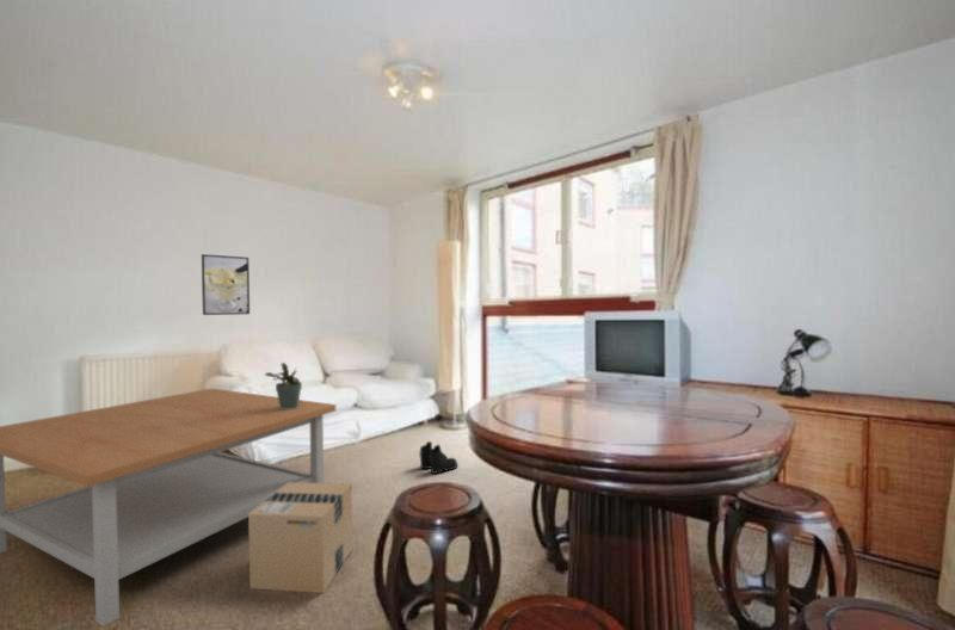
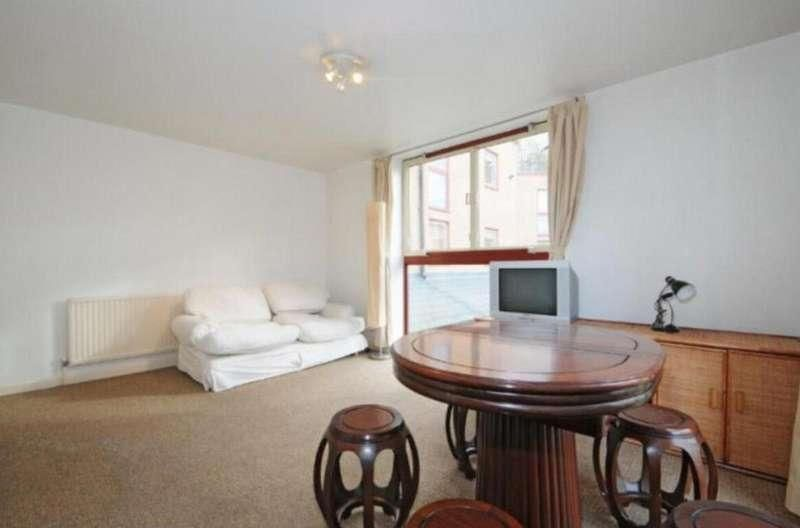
- cardboard box [247,482,353,594]
- boots [418,440,460,475]
- coffee table [0,388,337,628]
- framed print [201,253,251,316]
- potted plant [264,362,303,409]
